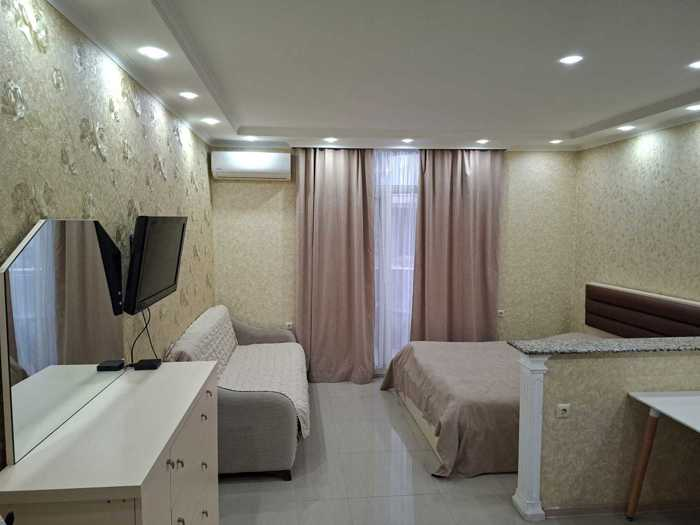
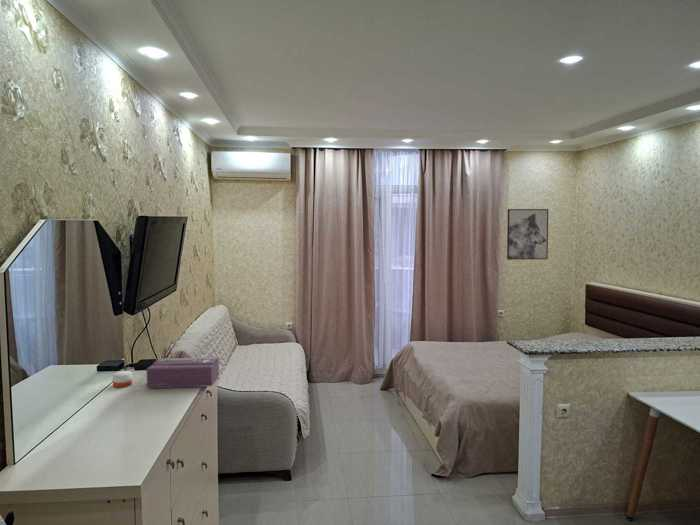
+ wall art [506,208,549,261]
+ tissue box [146,356,220,389]
+ candle [112,370,133,388]
